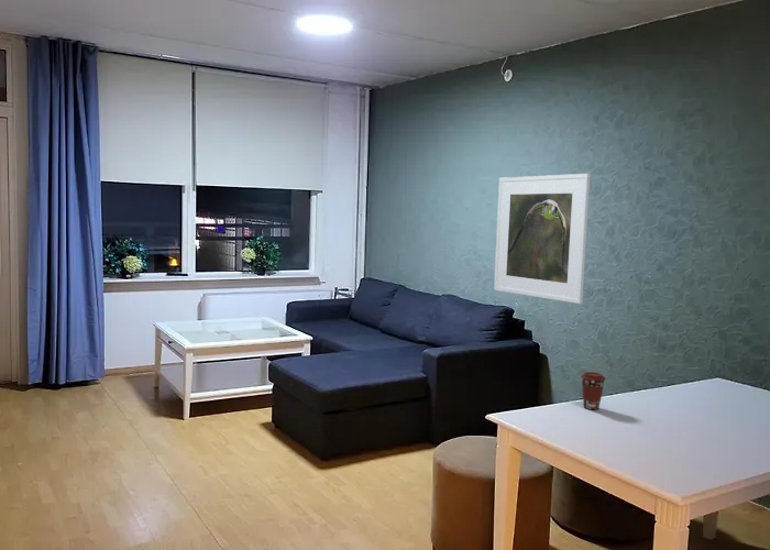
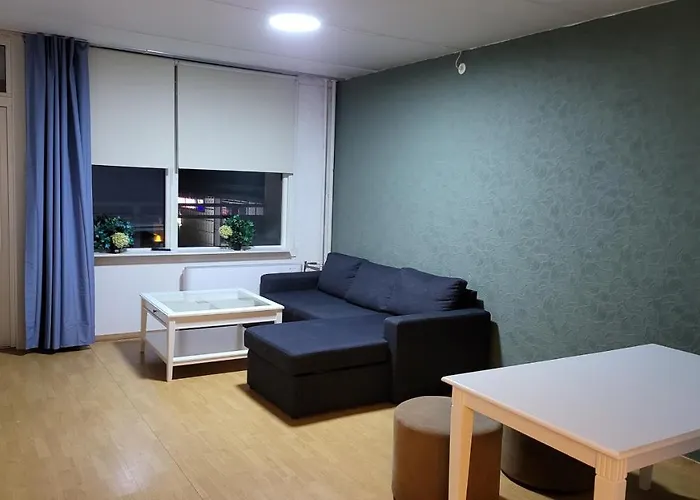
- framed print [493,173,591,305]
- coffee cup [580,371,606,410]
